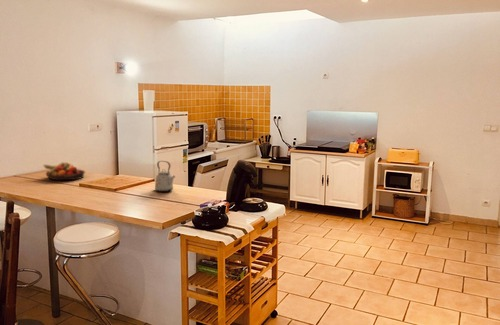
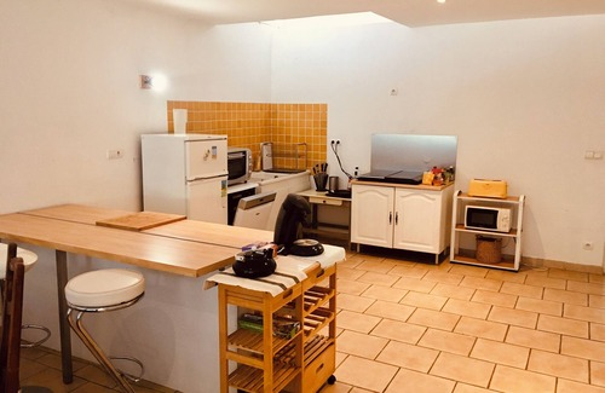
- kettle [154,160,176,193]
- fruit bowl [43,161,86,181]
